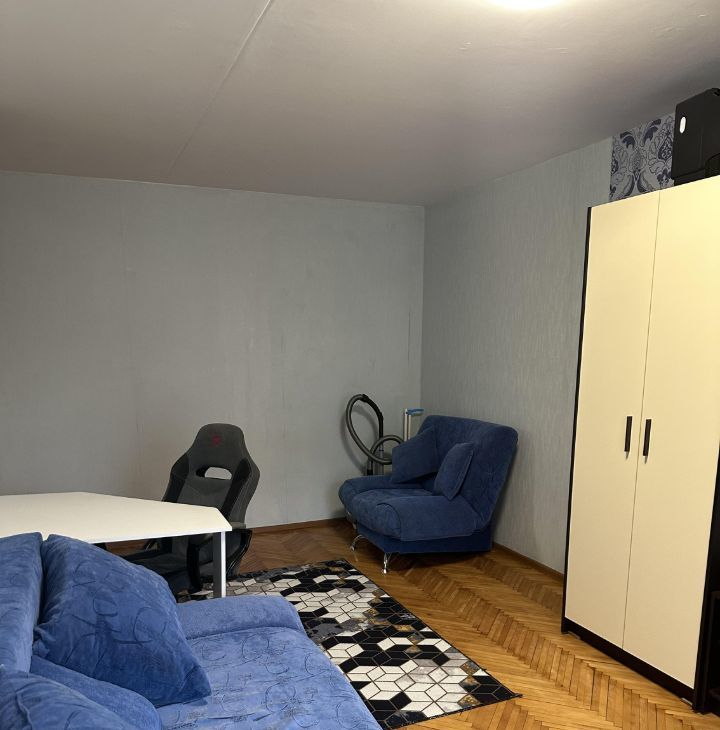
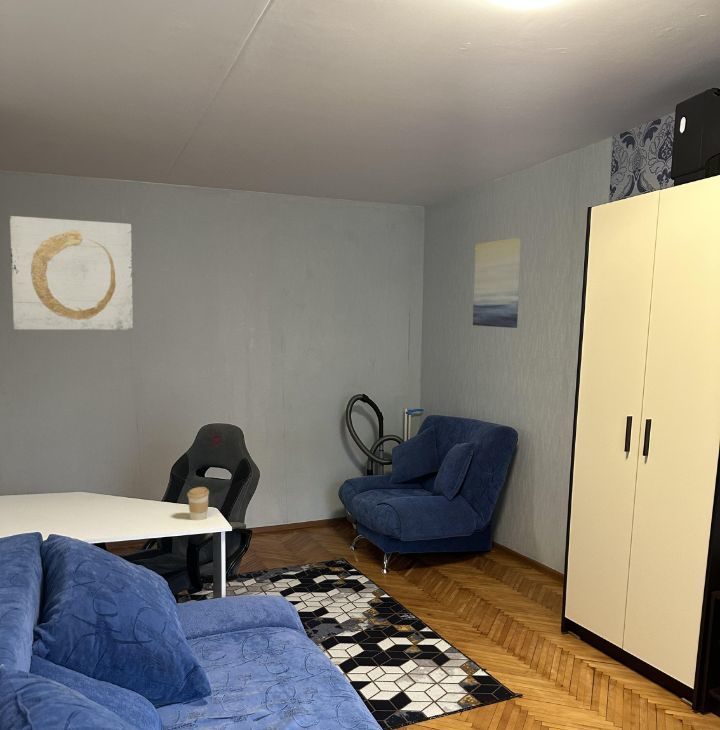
+ coffee cup [186,486,210,521]
+ wall art [472,237,522,329]
+ wall art [9,215,134,331]
